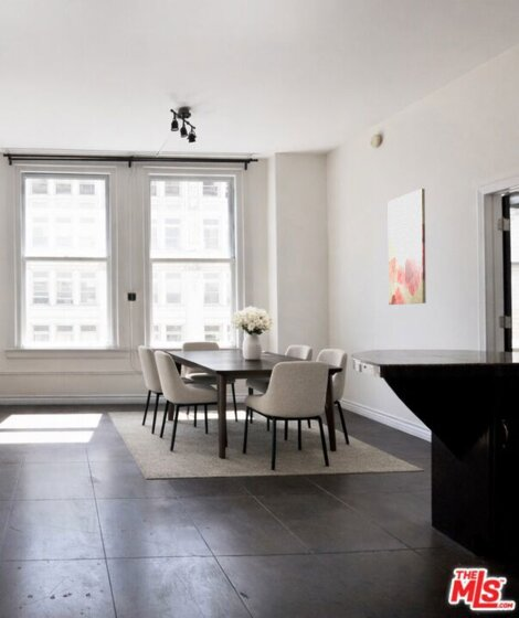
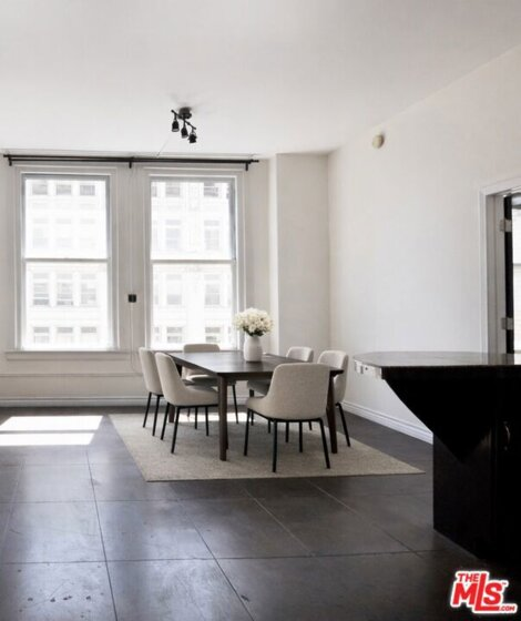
- wall art [386,188,427,306]
